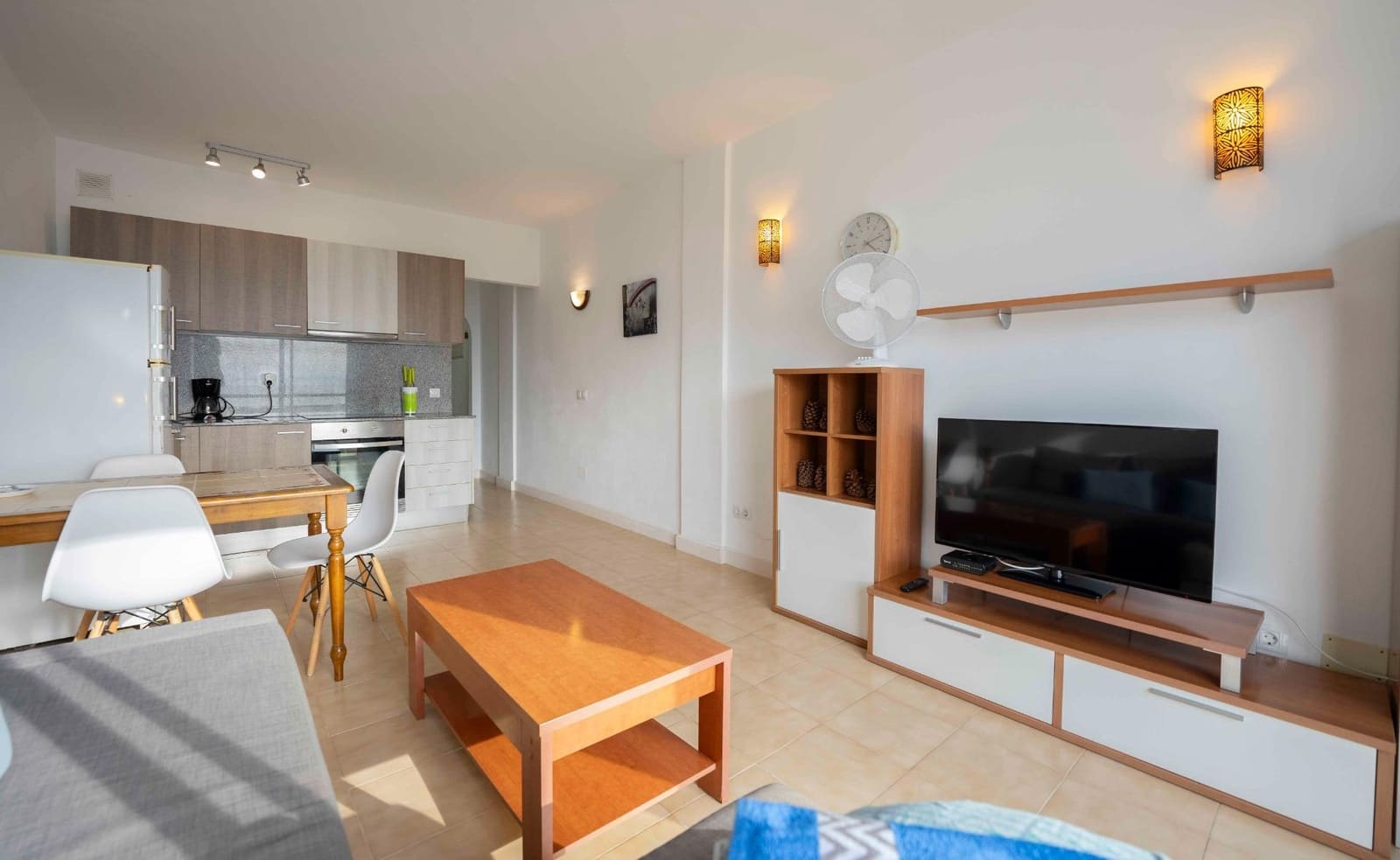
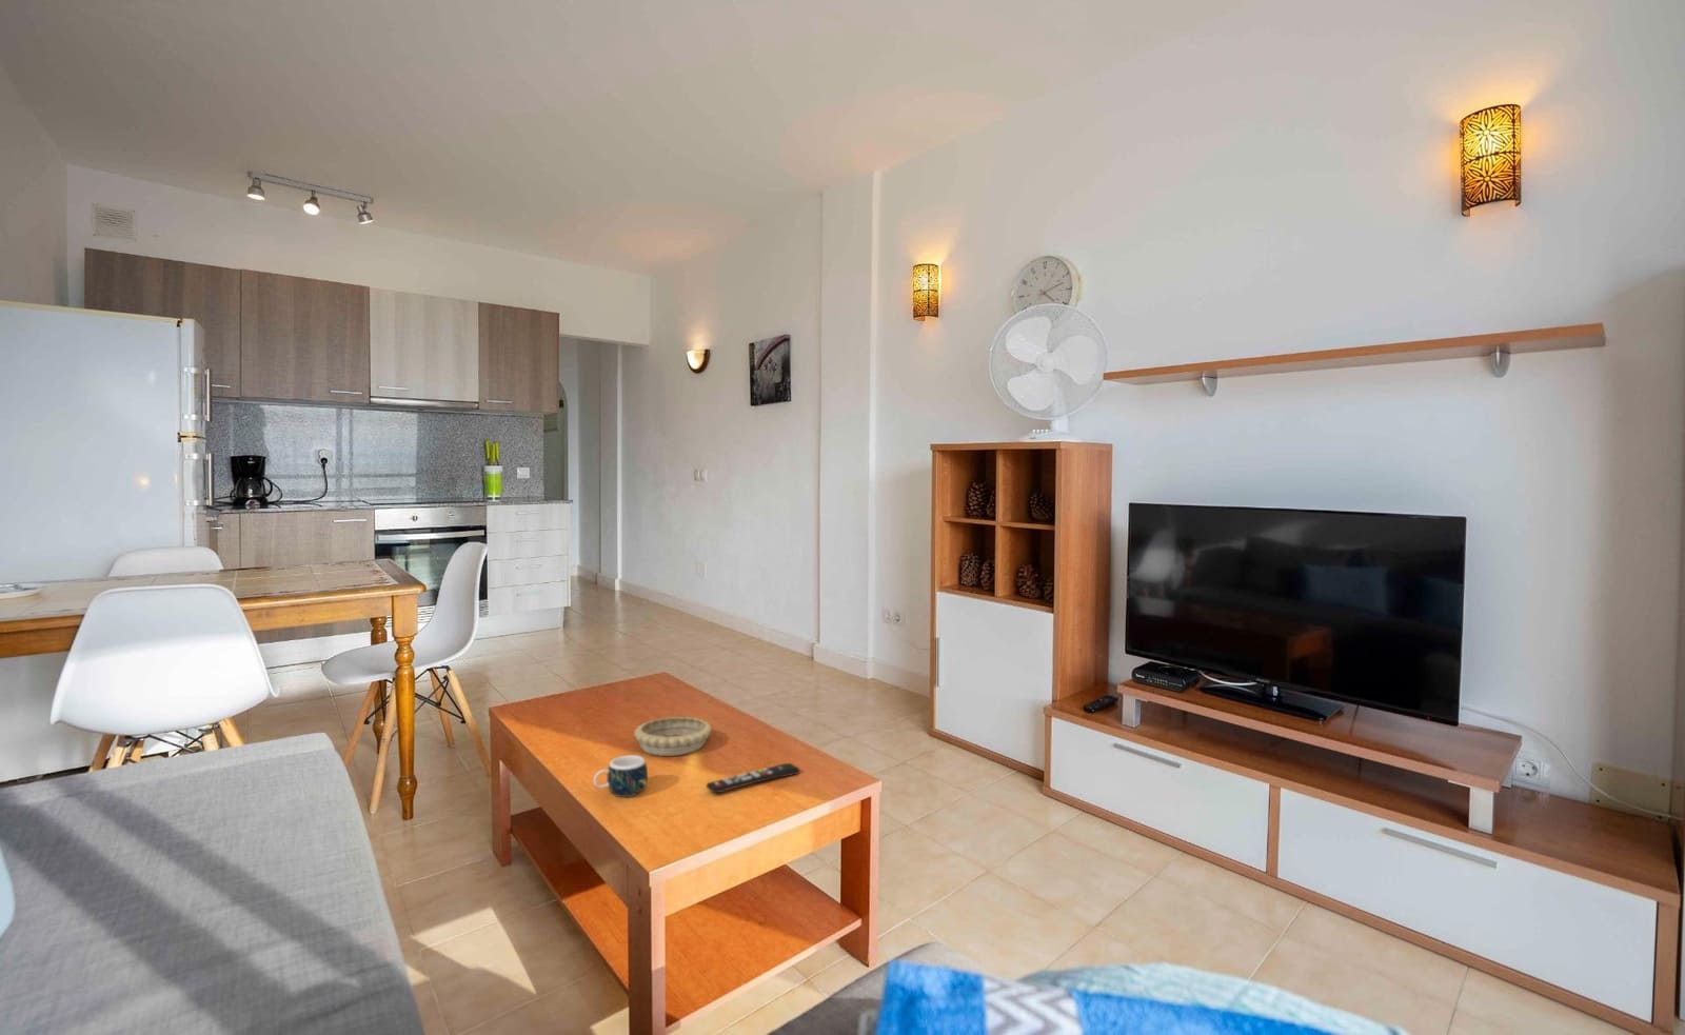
+ mug [593,753,649,798]
+ remote control [705,762,802,796]
+ decorative bowl [633,716,711,757]
